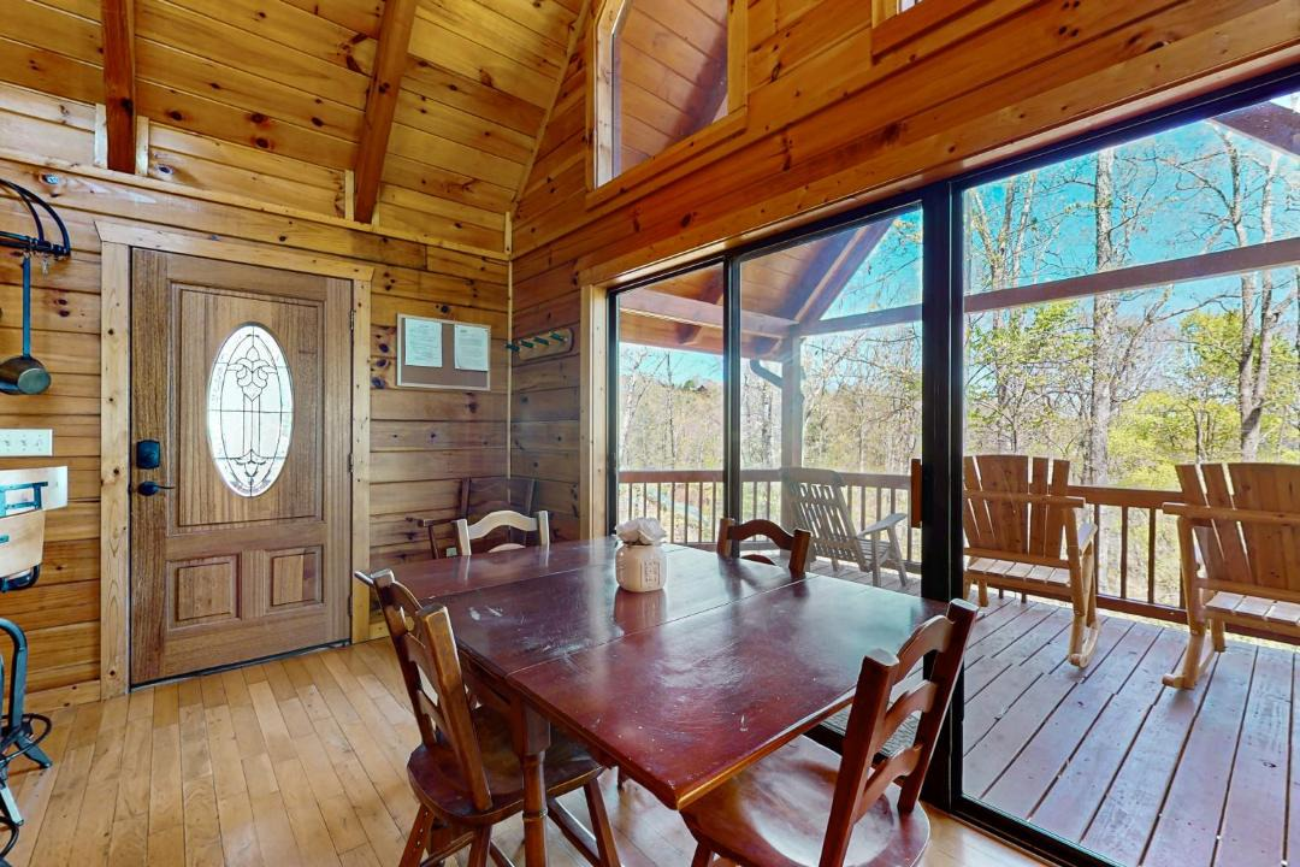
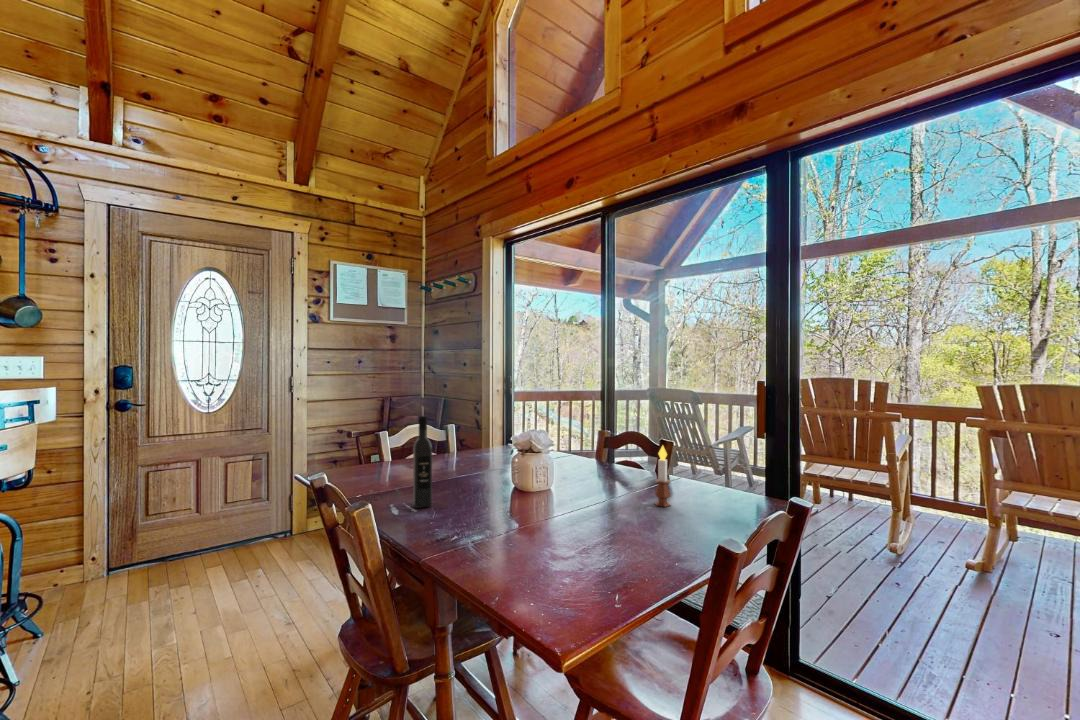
+ candle [653,444,672,508]
+ wine bottle [412,415,433,509]
